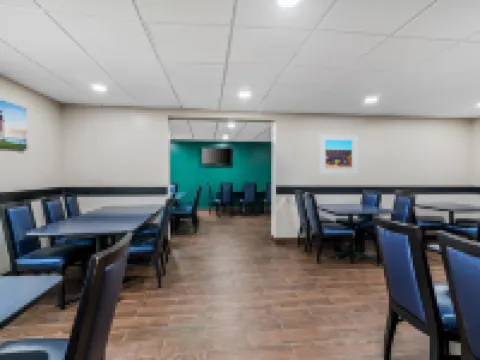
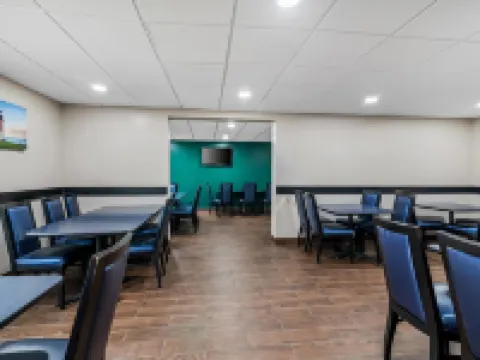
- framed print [318,133,358,175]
